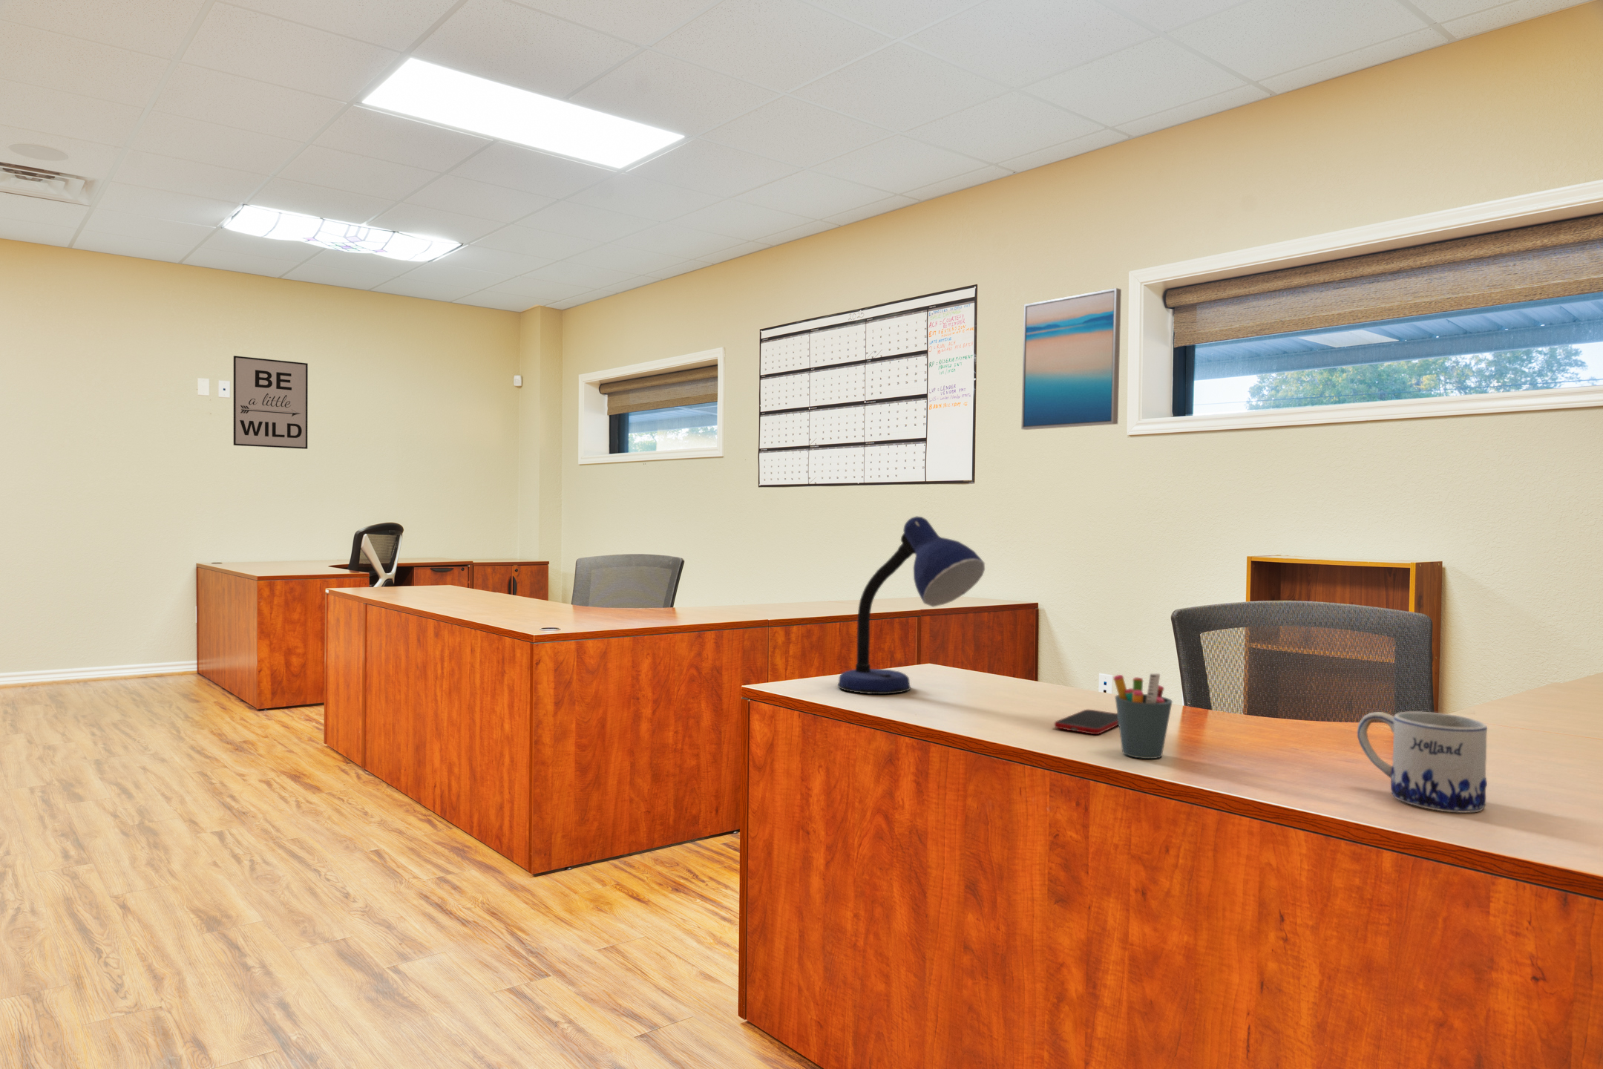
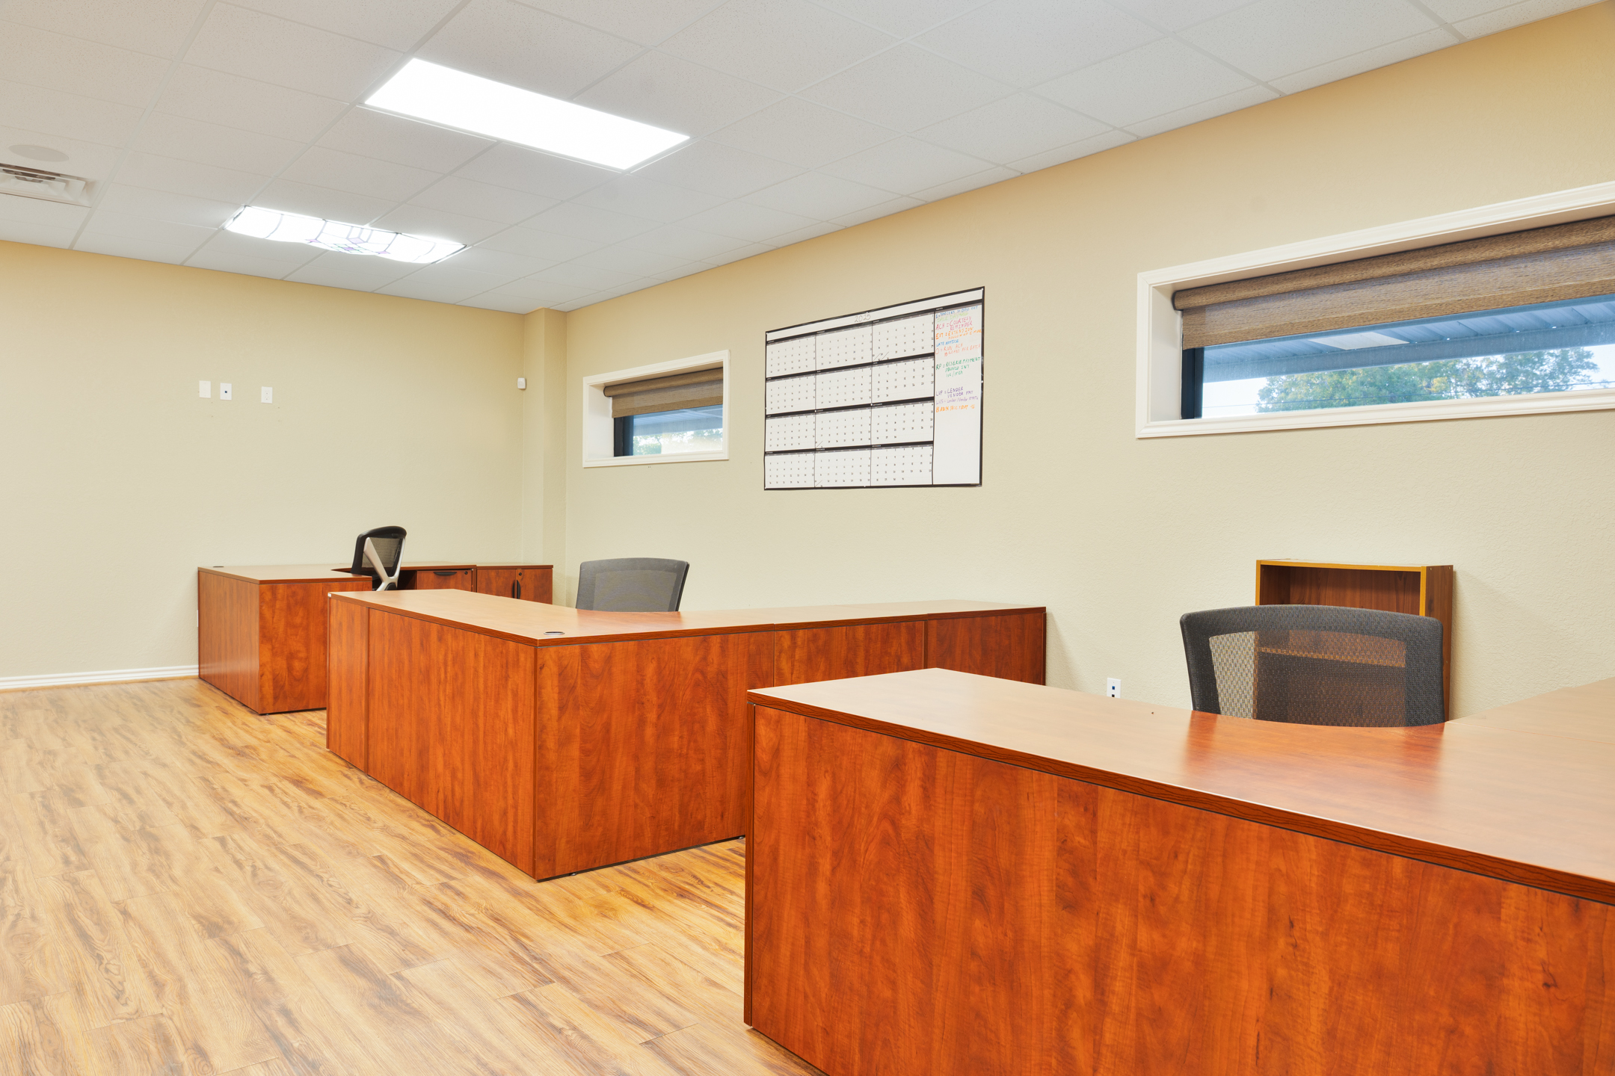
- pen holder [1113,673,1174,760]
- wall art [233,354,309,450]
- mug [1356,710,1488,814]
- desk lamp [837,515,985,694]
- wall art [1021,288,1122,431]
- cell phone [1054,709,1119,735]
